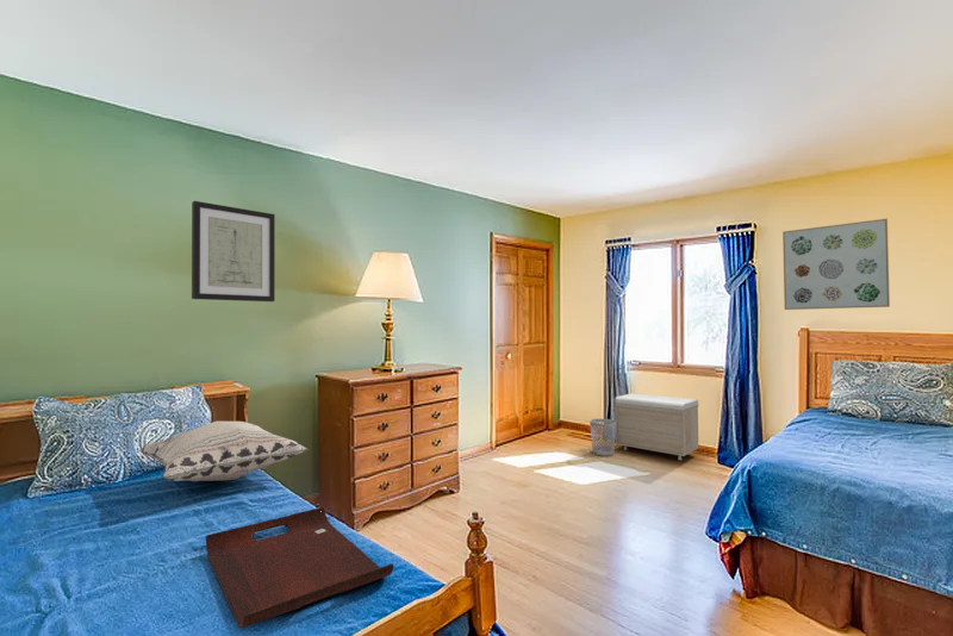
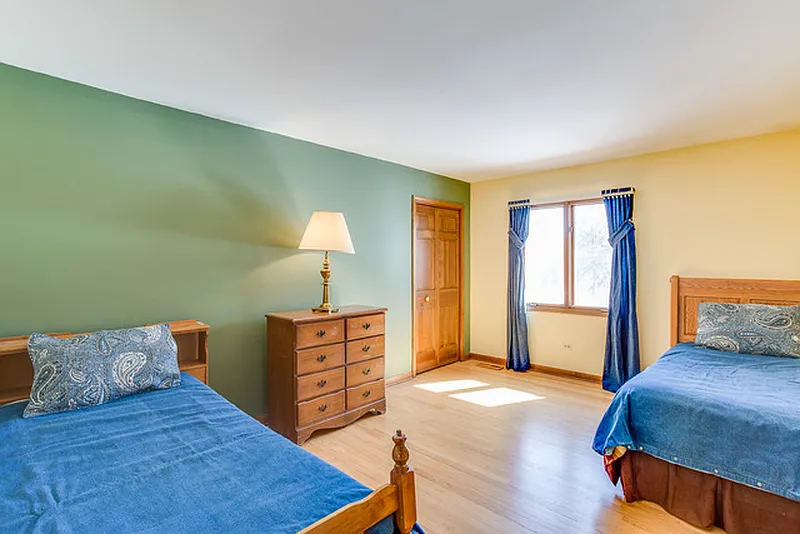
- storage bench [613,392,699,461]
- wastebasket [588,418,616,457]
- serving tray [205,506,394,629]
- wall art [781,218,891,311]
- decorative pillow [138,420,309,482]
- wall art [191,200,276,303]
